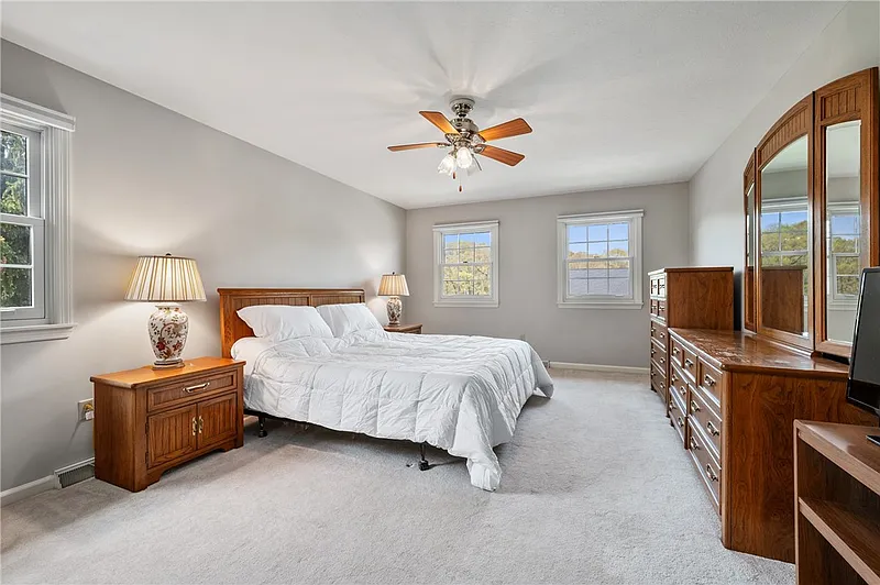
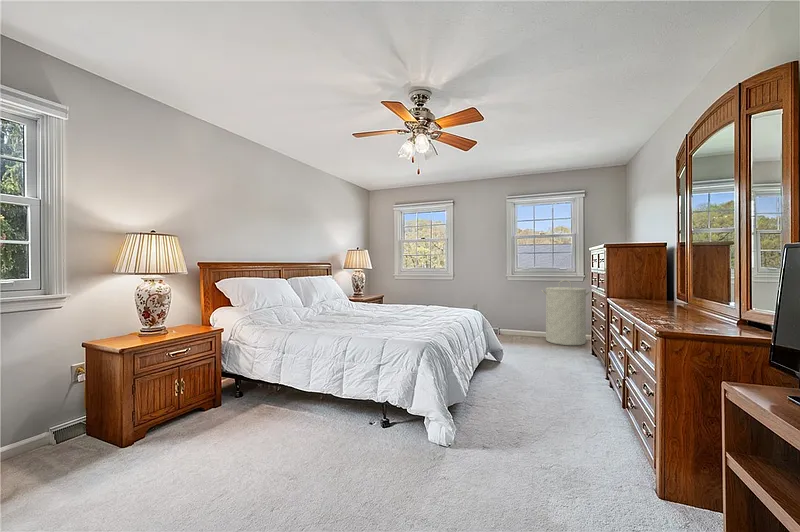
+ laundry hamper [540,279,592,346]
